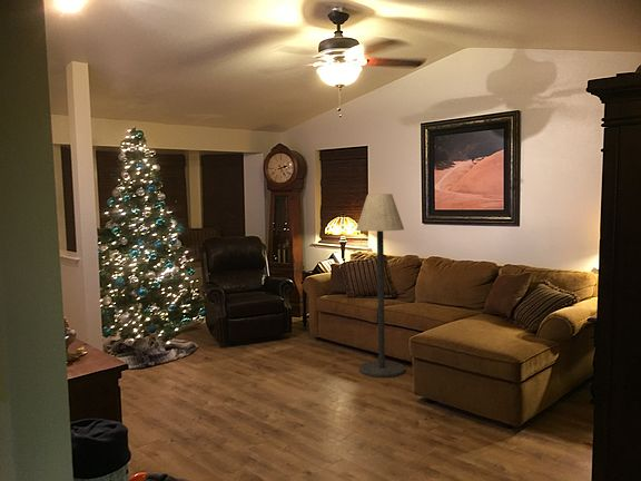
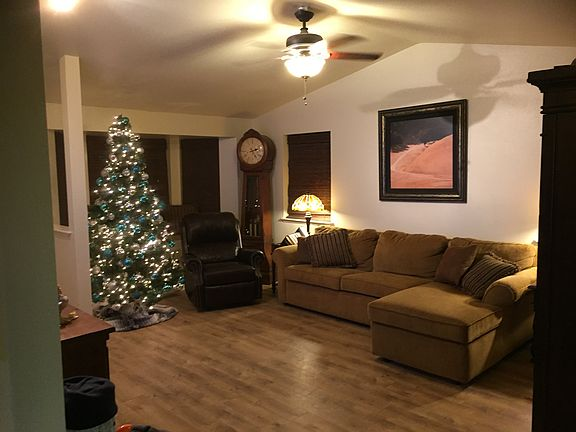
- floor lamp [355,193,406,379]
